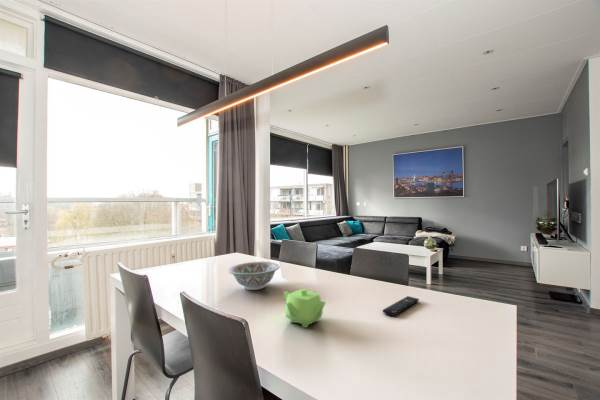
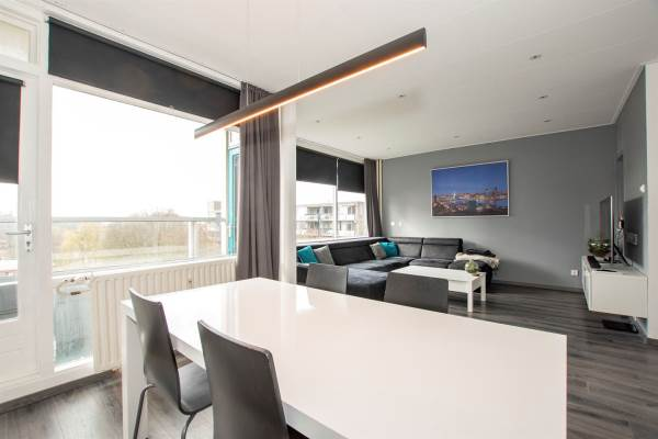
- teapot [283,288,327,329]
- decorative bowl [227,261,281,291]
- remote control [382,295,420,317]
